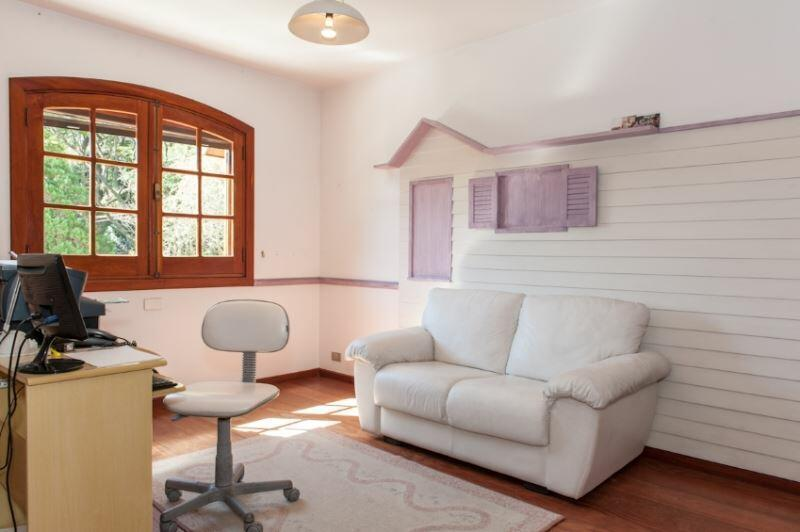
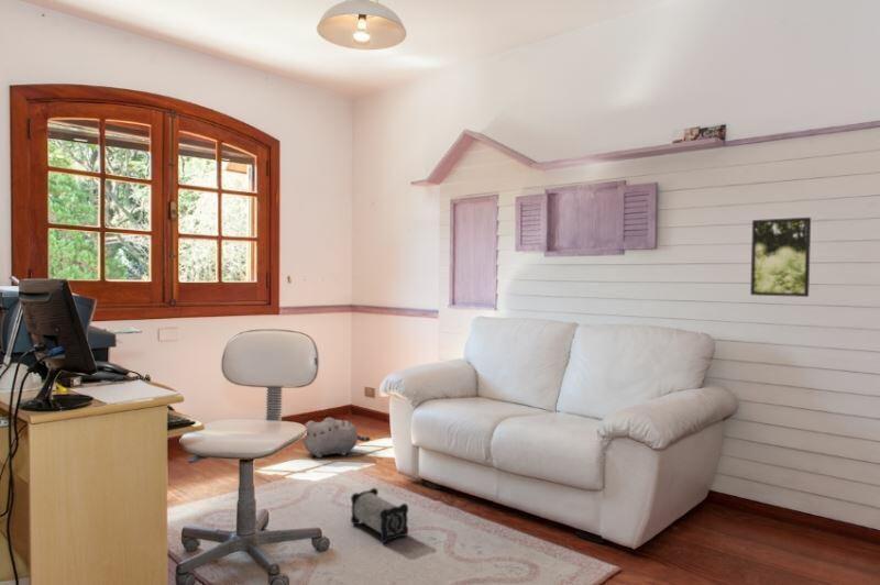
+ speaker [350,487,409,544]
+ plush toy [301,417,371,459]
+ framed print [749,217,812,298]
